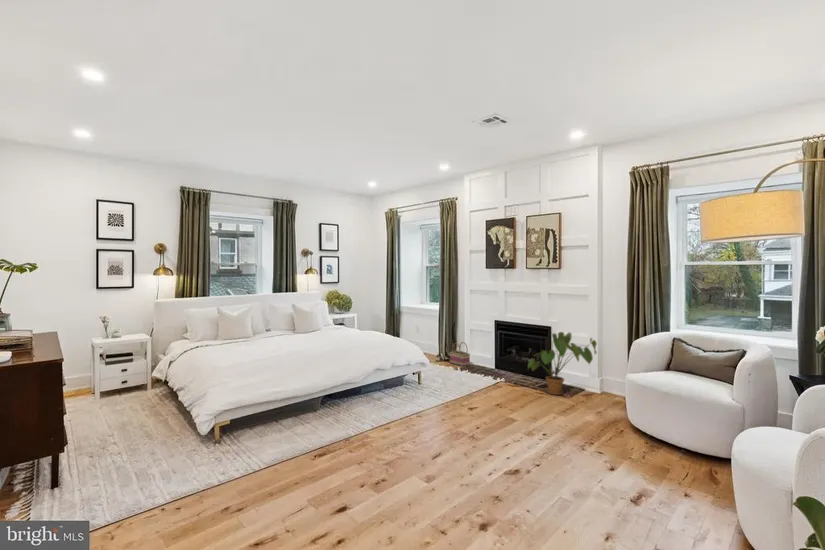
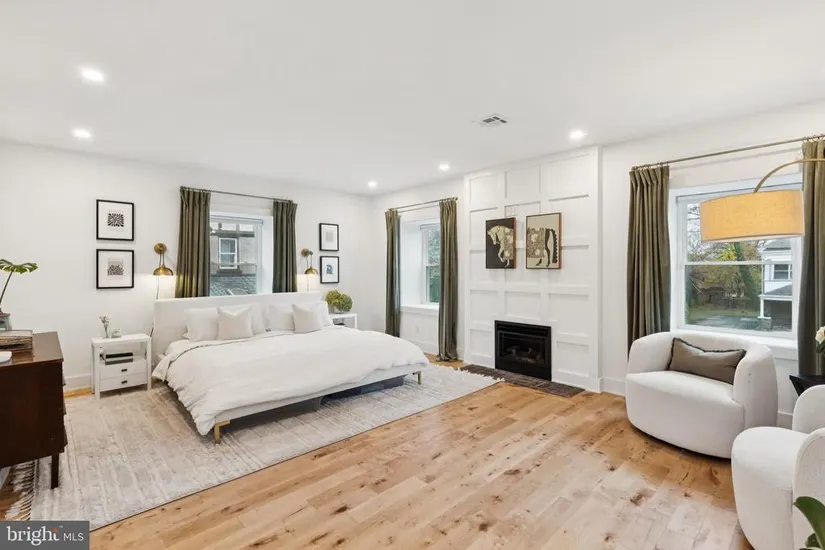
- basket [449,341,471,367]
- house plant [527,331,598,396]
